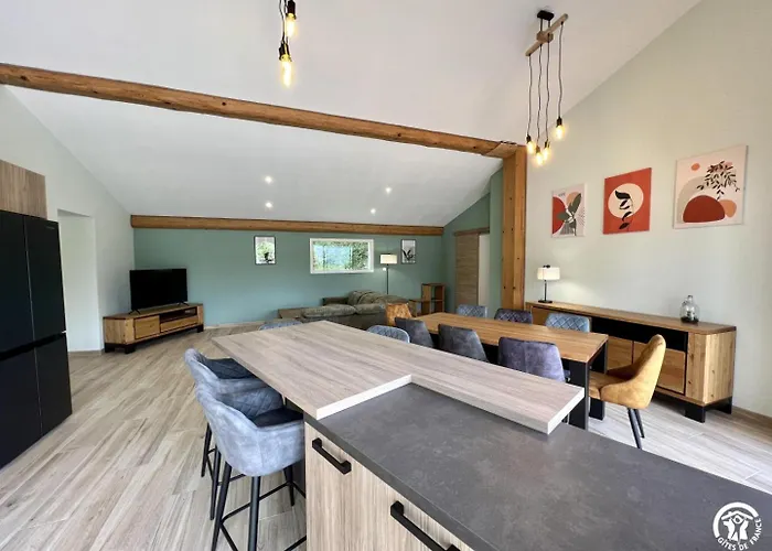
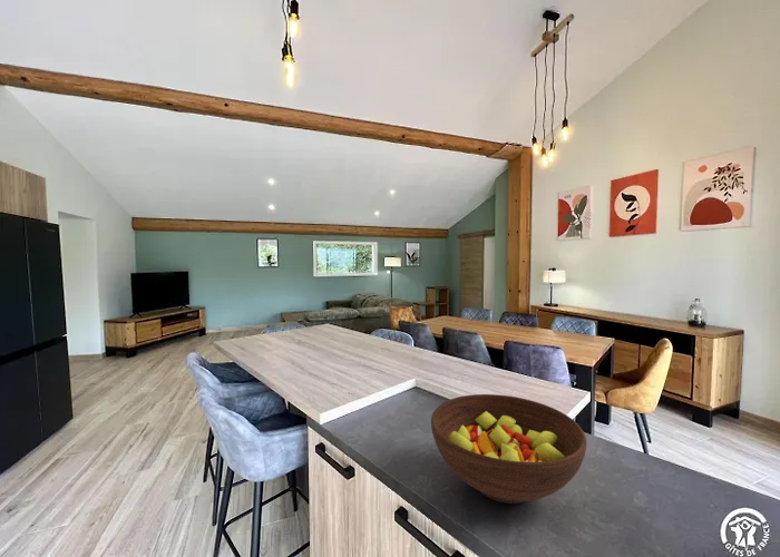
+ fruit bowl [430,393,587,505]
